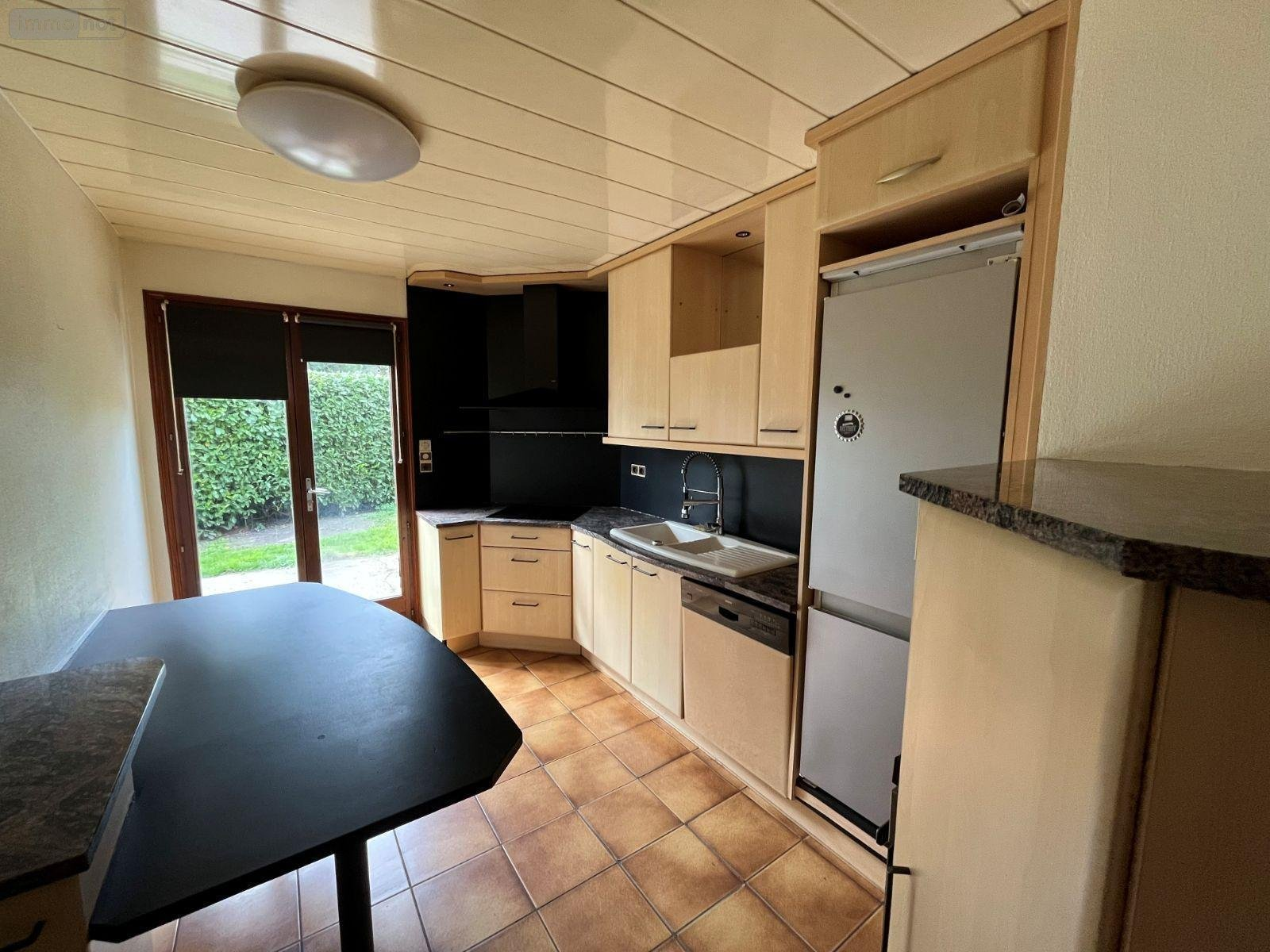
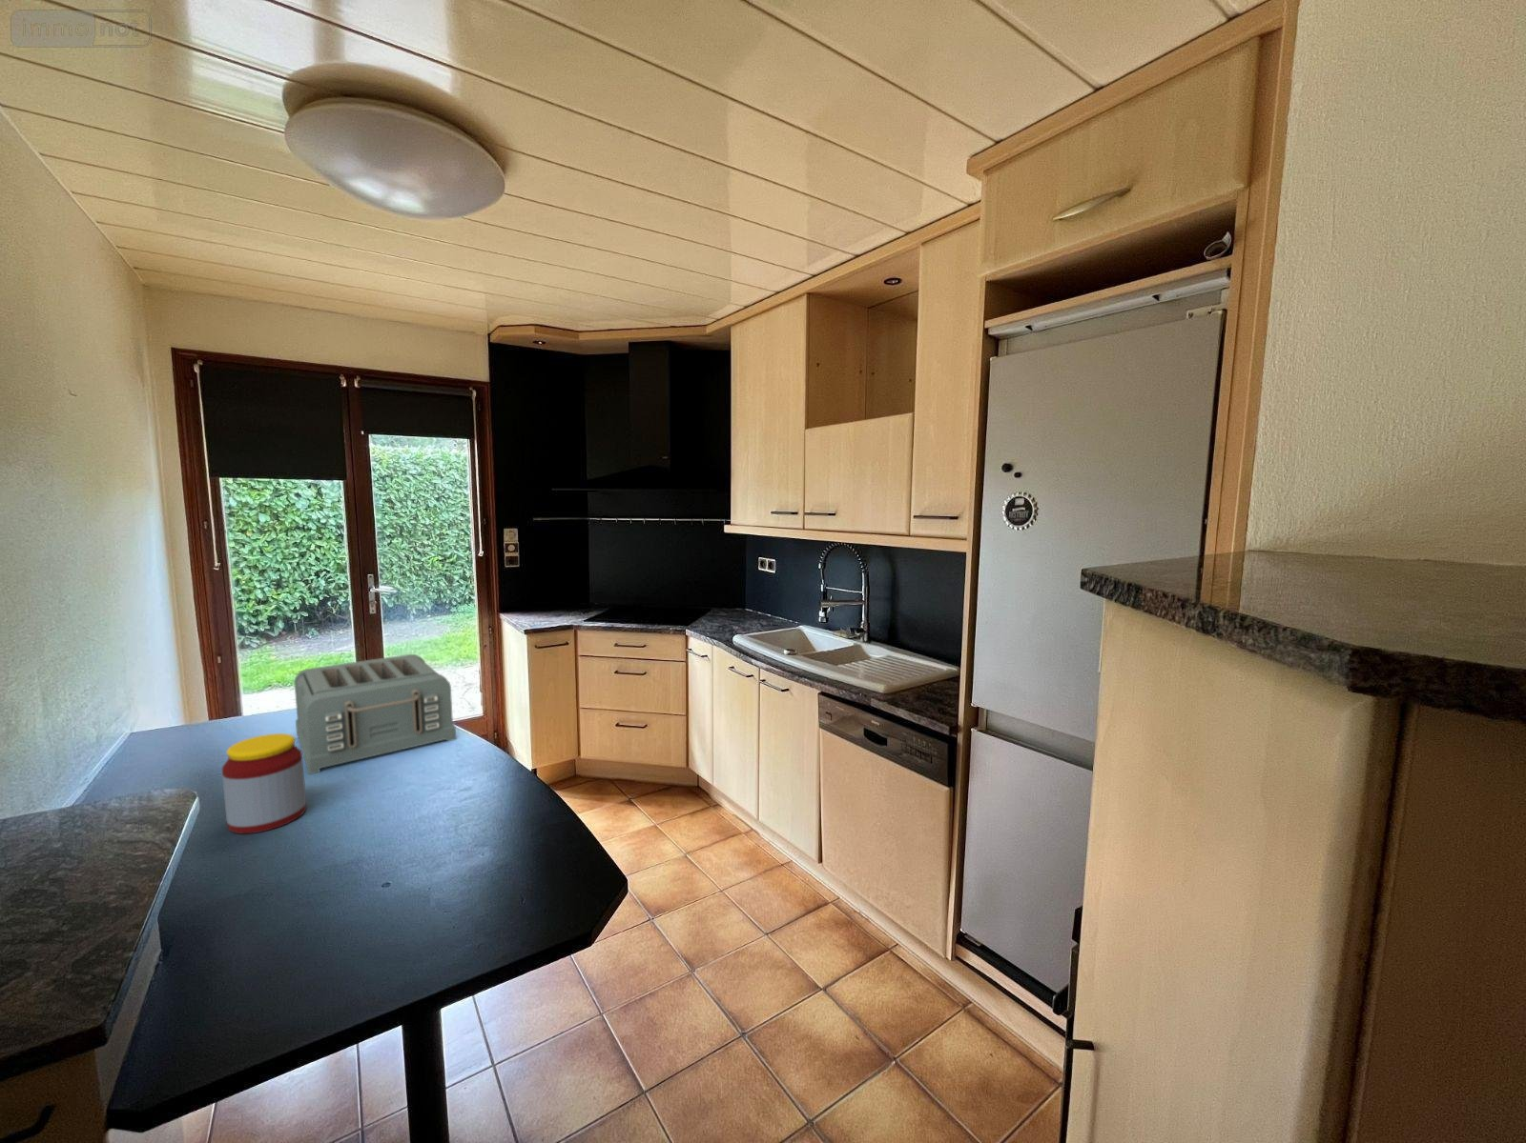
+ jar [221,732,308,834]
+ toaster [293,653,457,776]
